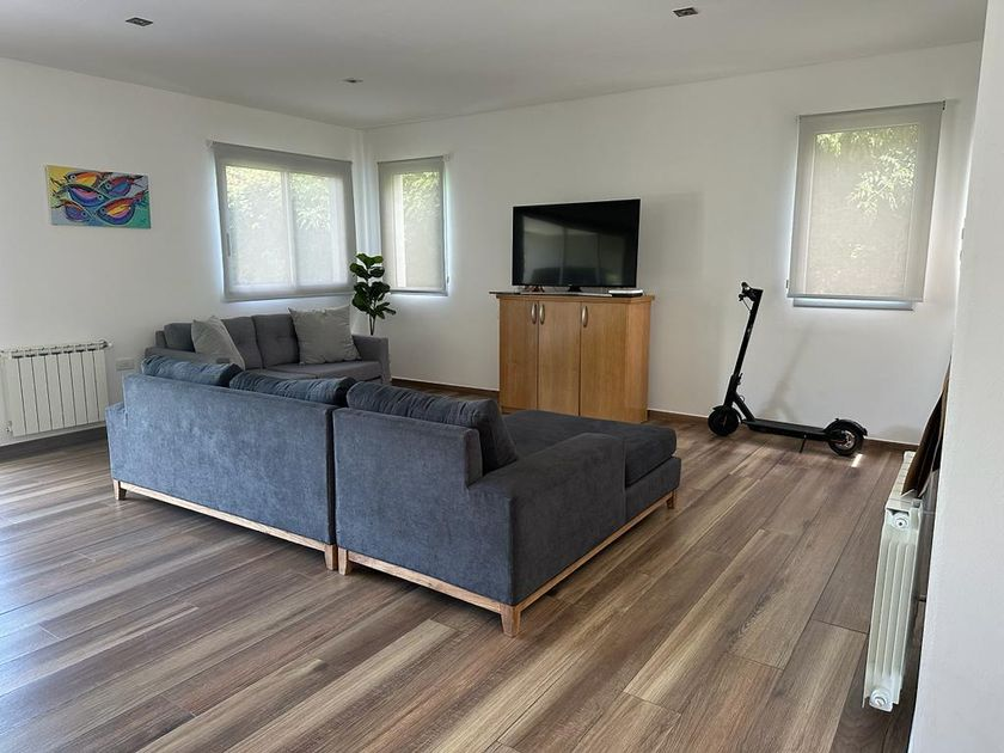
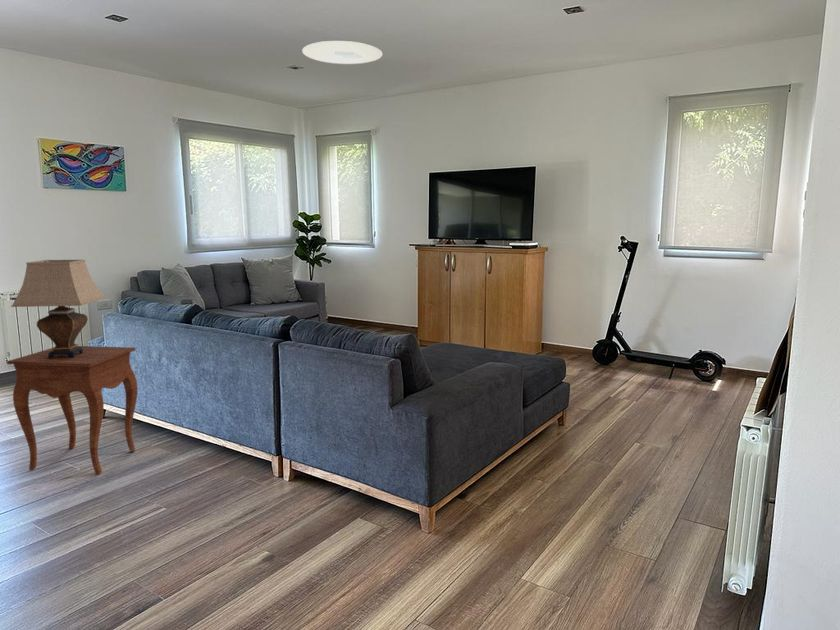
+ side table [6,345,138,475]
+ table lamp [10,259,106,359]
+ ceiling light [301,40,383,65]
